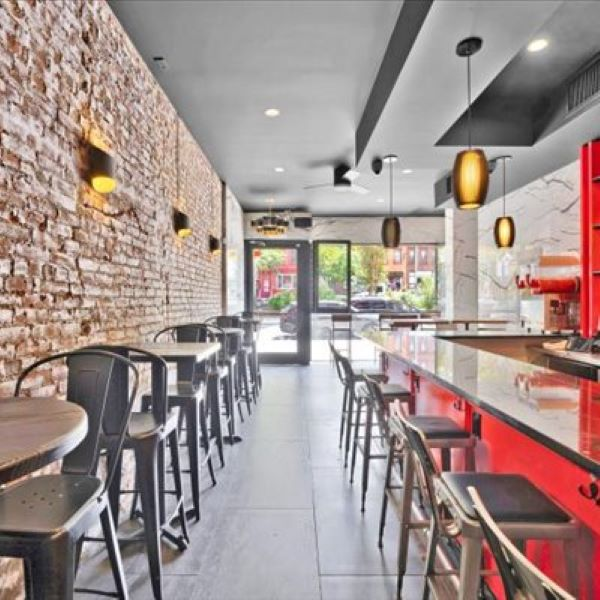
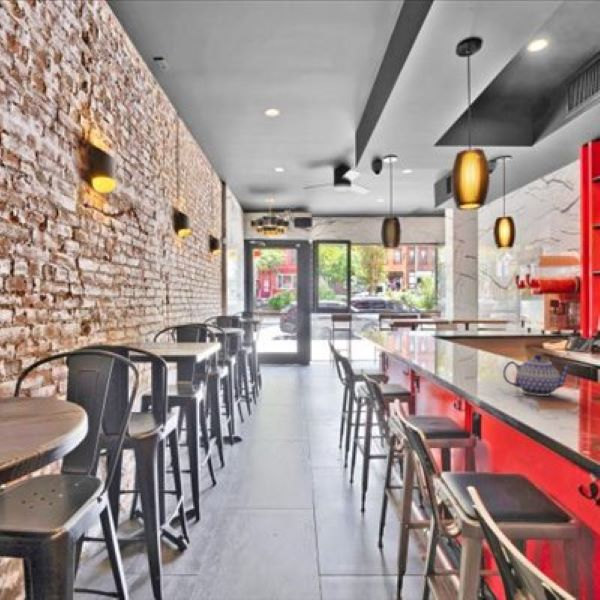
+ teapot [502,353,574,397]
